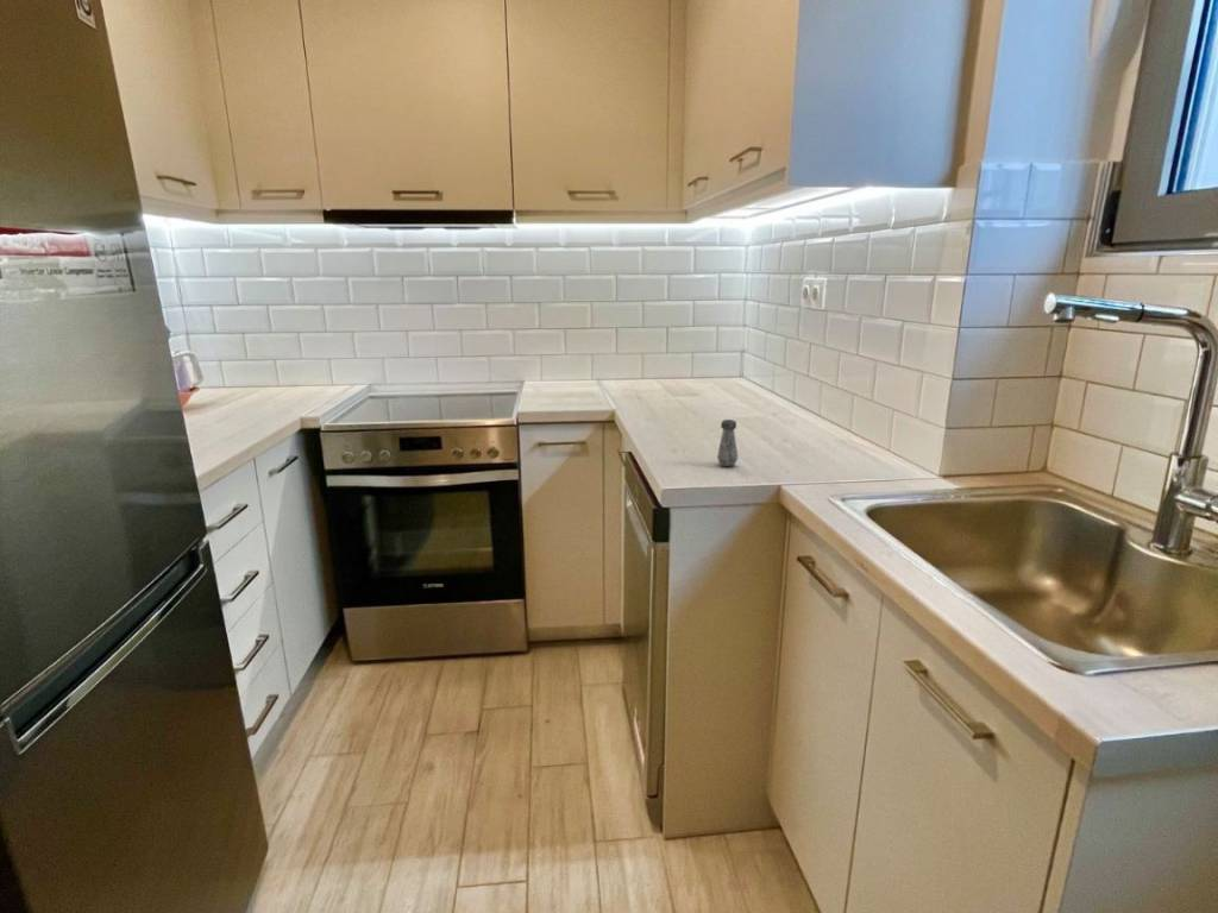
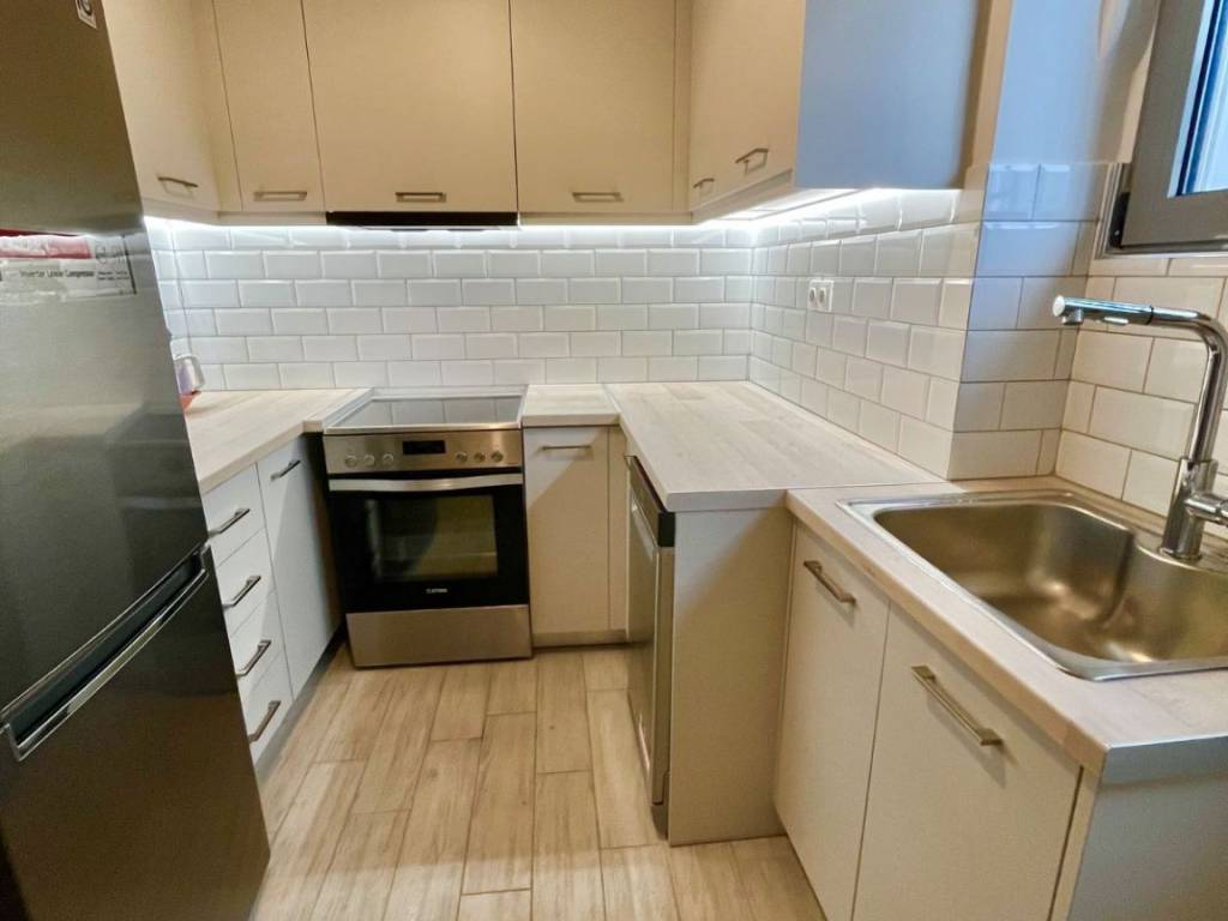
- salt shaker [716,418,739,467]
